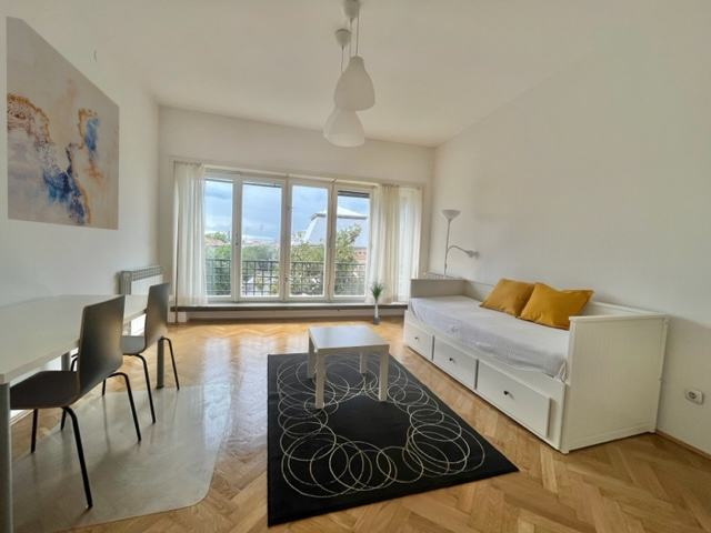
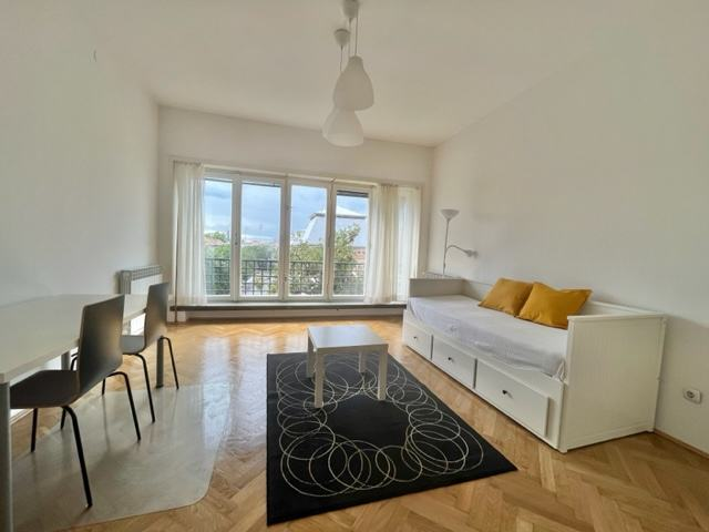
- wall art [6,16,121,231]
- potted plant [362,276,392,325]
